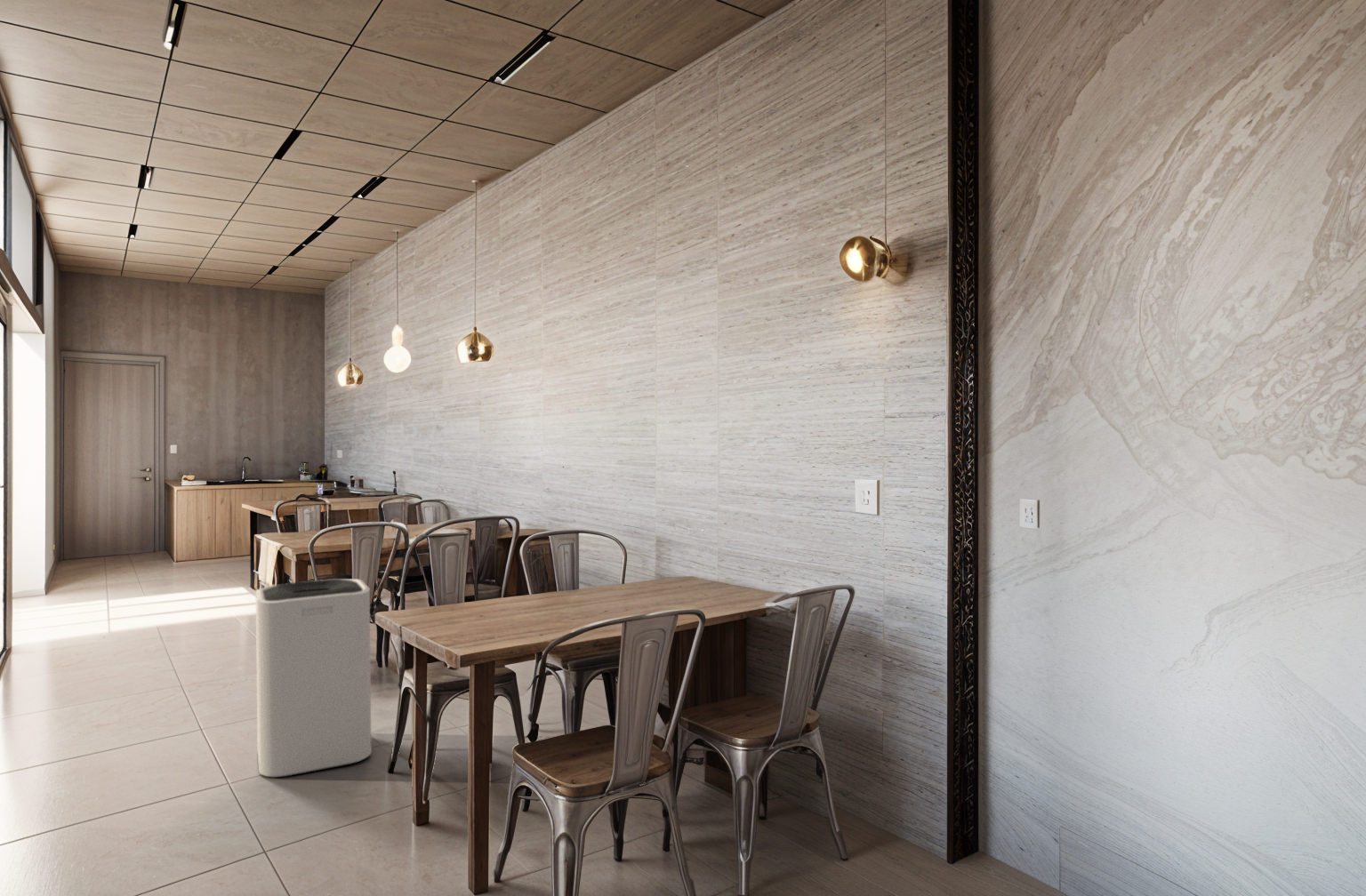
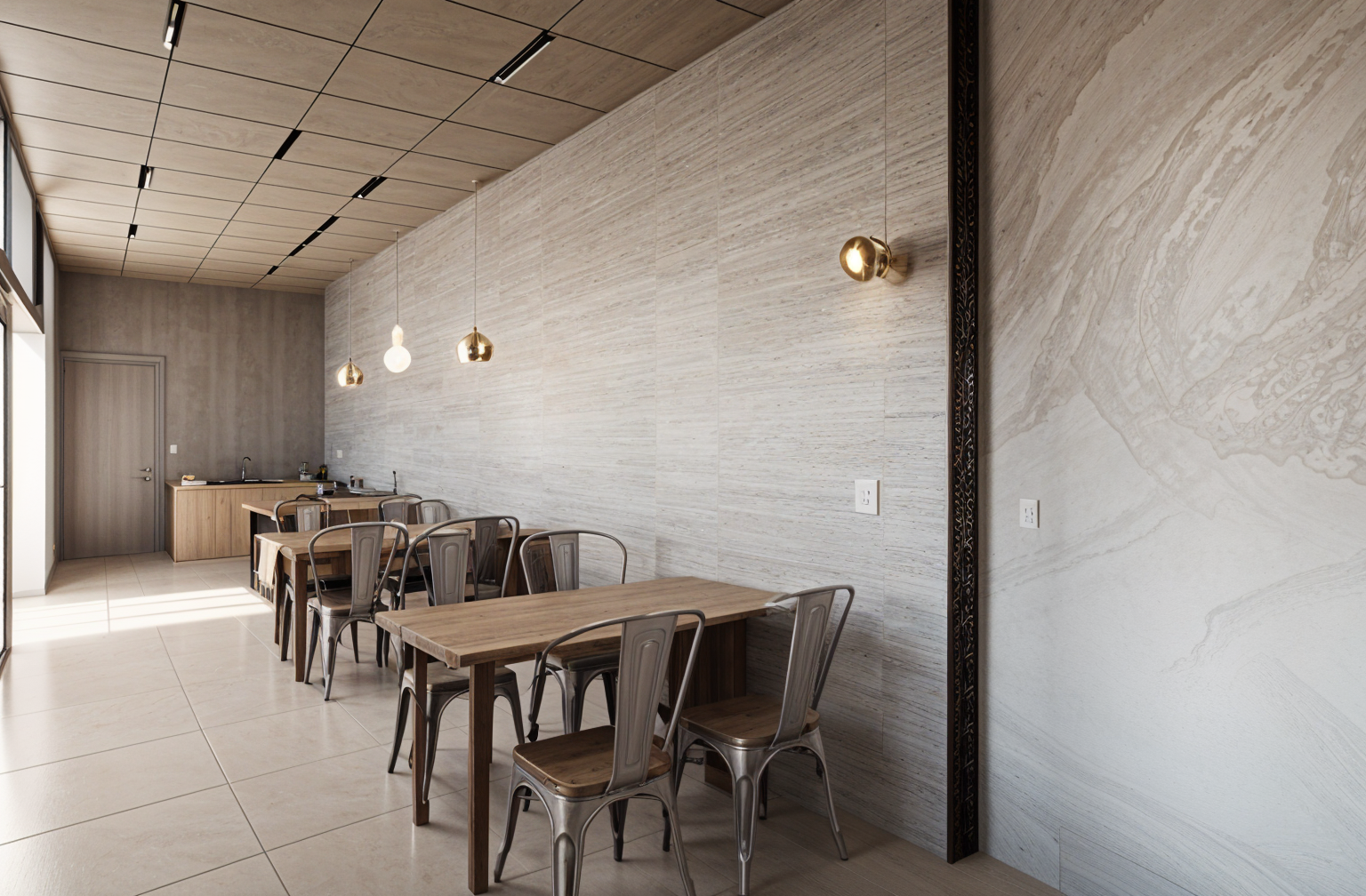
- trash can [255,578,372,779]
